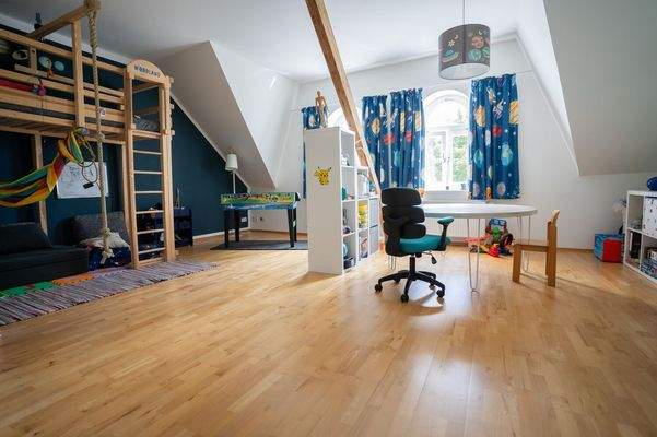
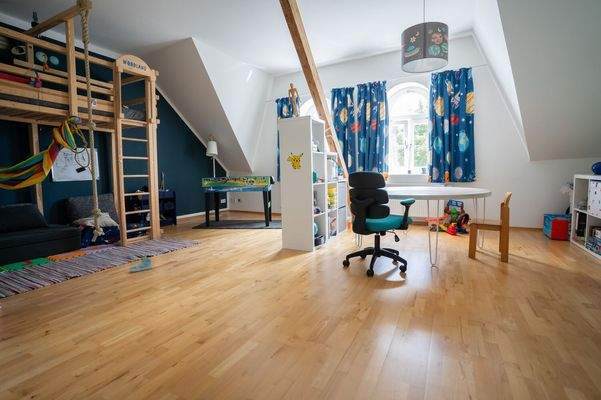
+ sneaker [128,255,153,273]
